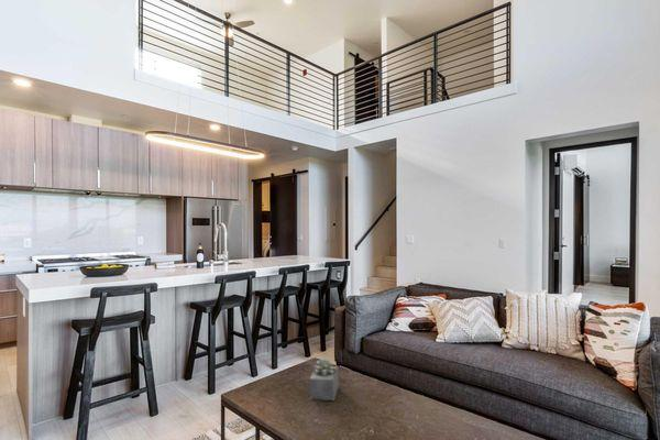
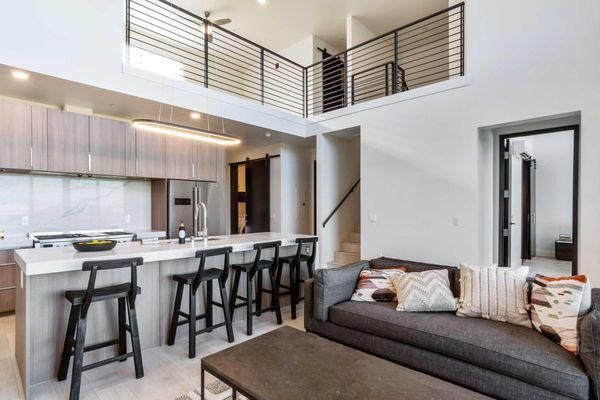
- succulent plant [308,356,340,402]
